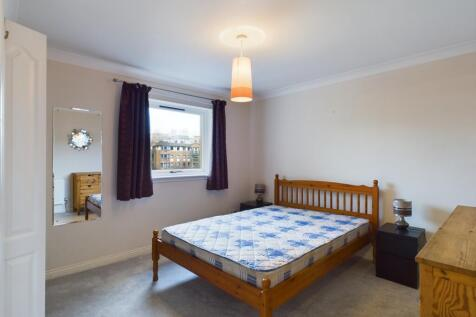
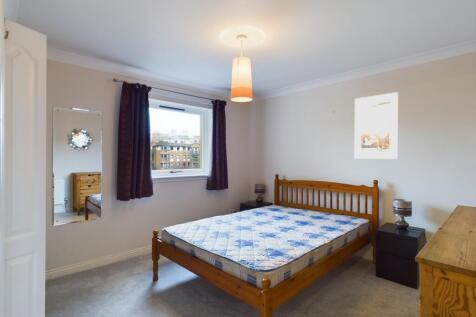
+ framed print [354,91,399,160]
